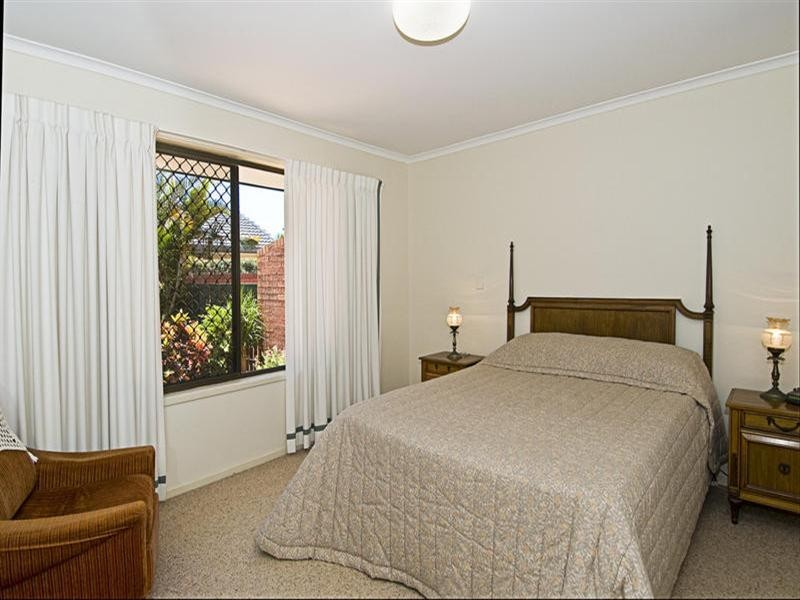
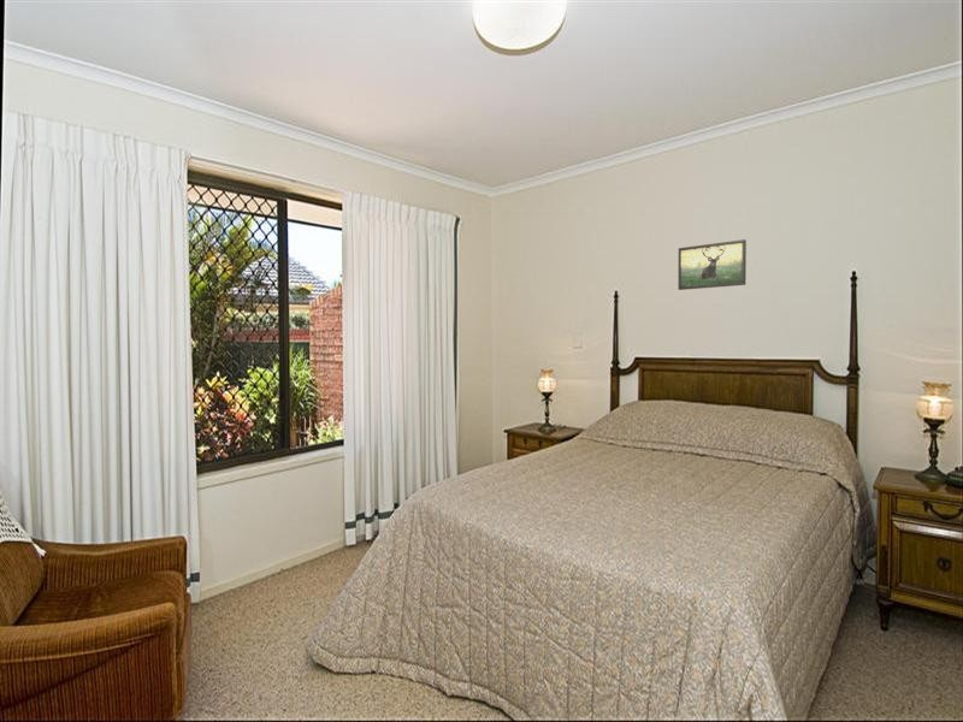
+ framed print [677,238,748,291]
